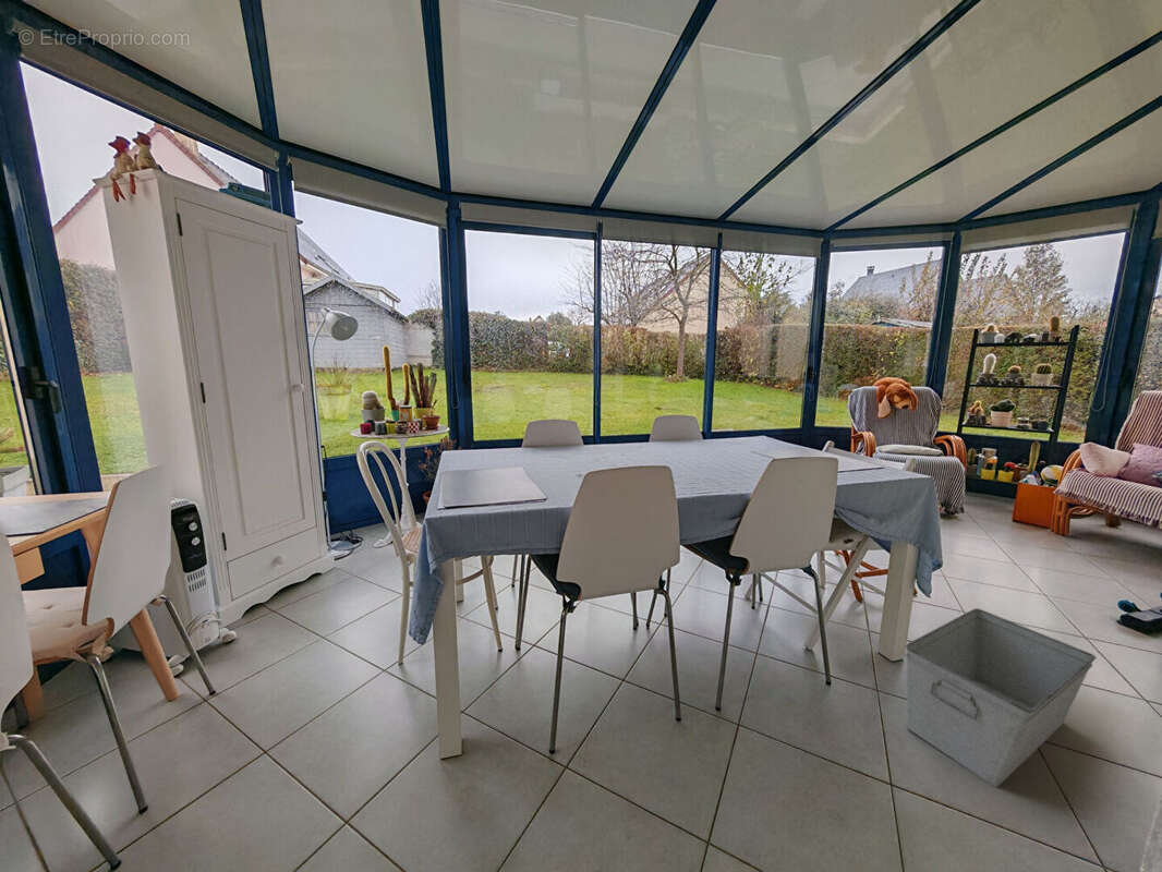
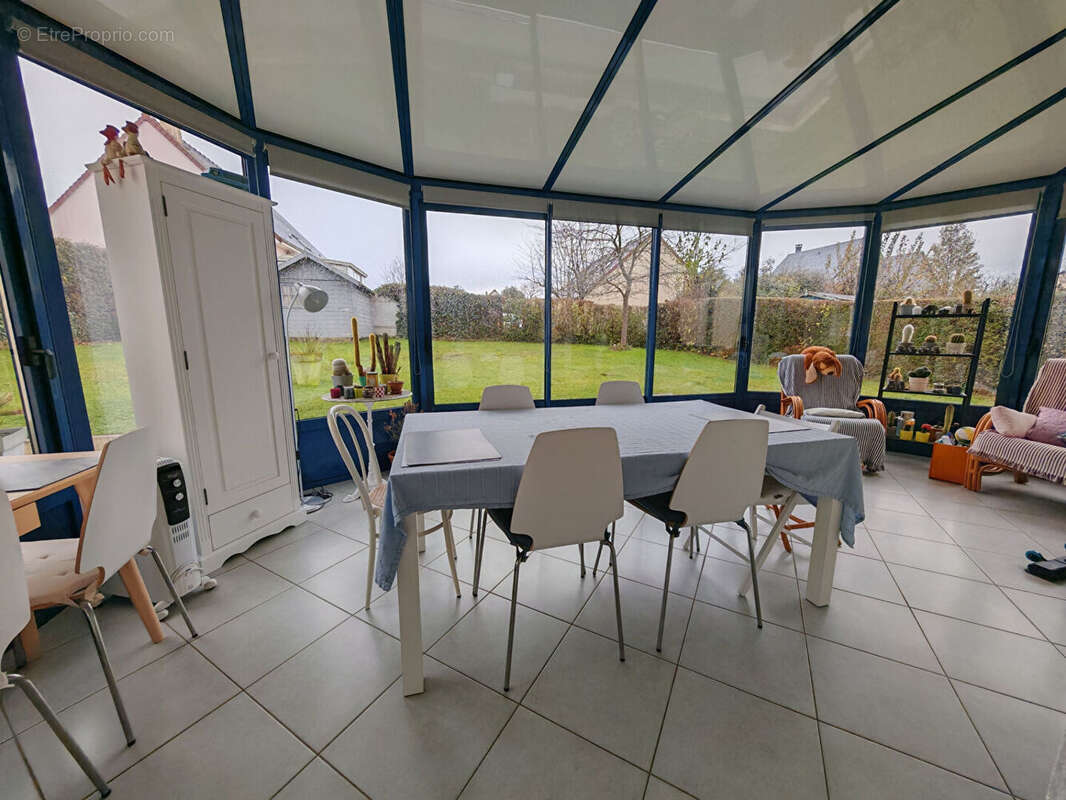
- storage bin [904,607,1097,788]
